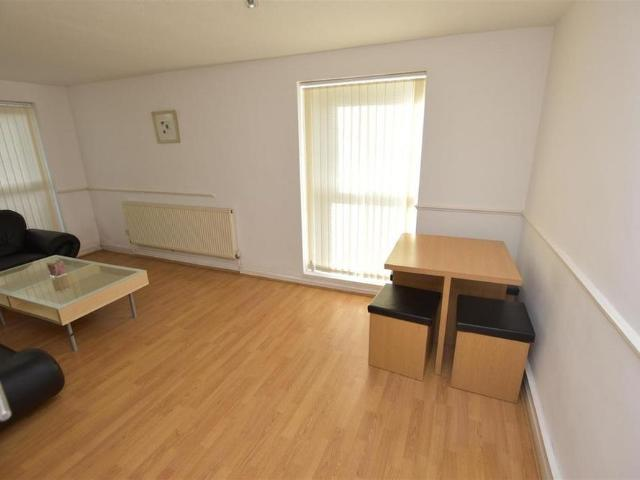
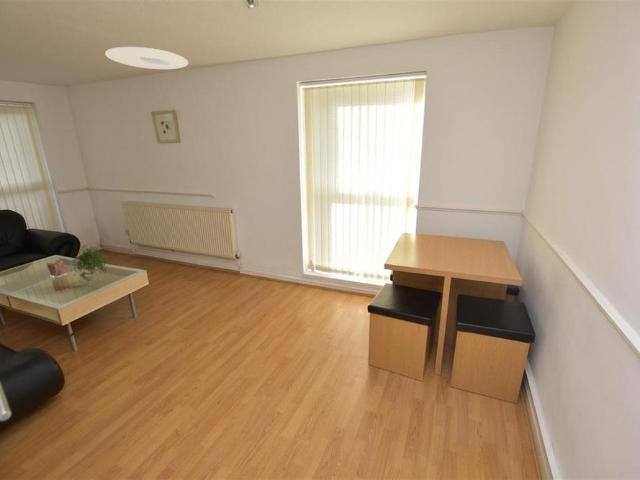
+ ceiling light [104,46,189,70]
+ plant [70,244,112,283]
